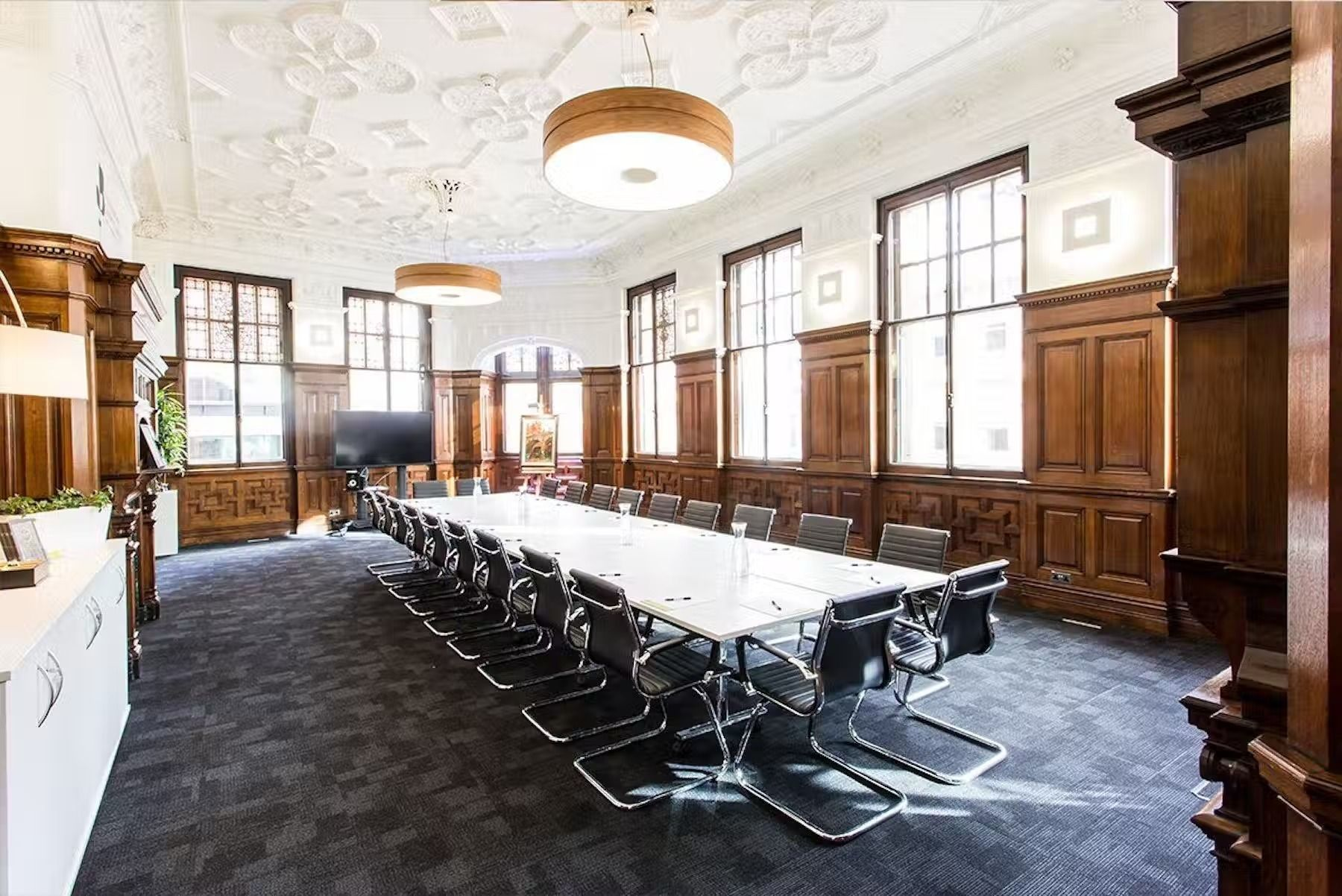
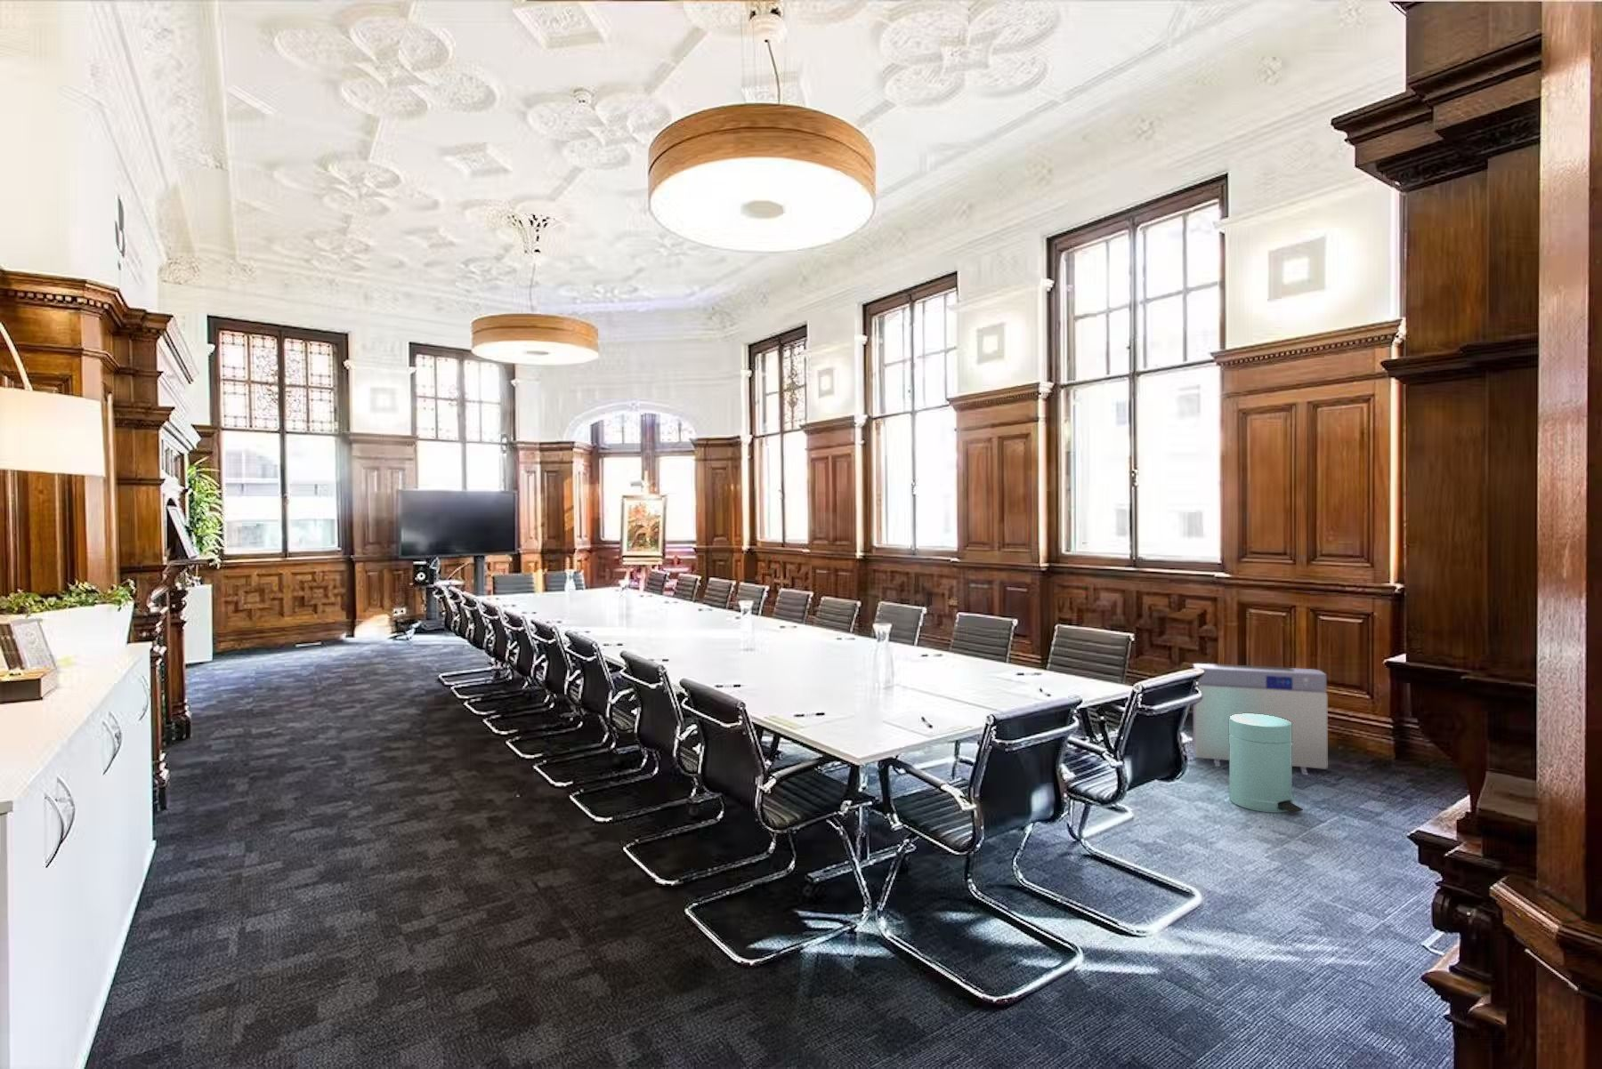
+ trash can [1230,713,1304,814]
+ air purifier [1193,662,1327,776]
